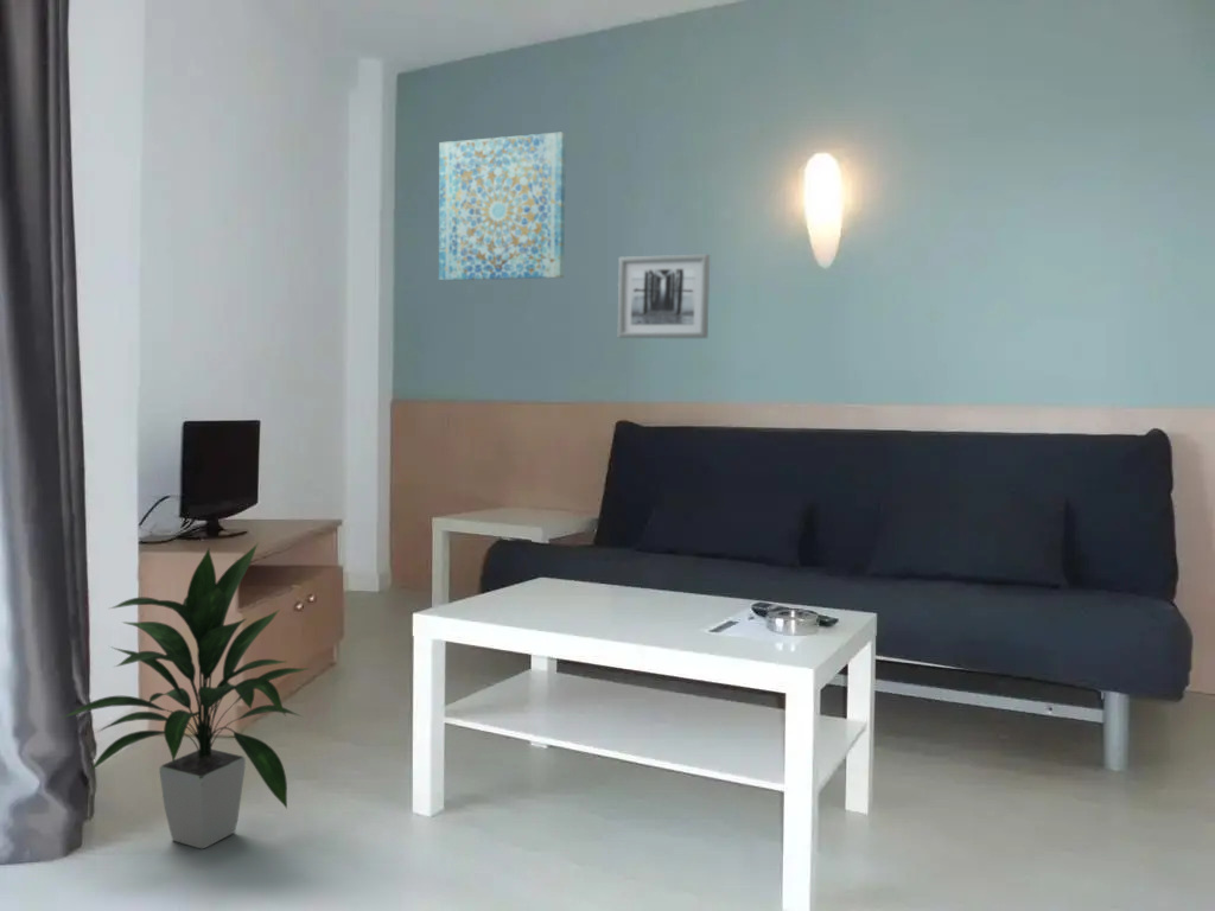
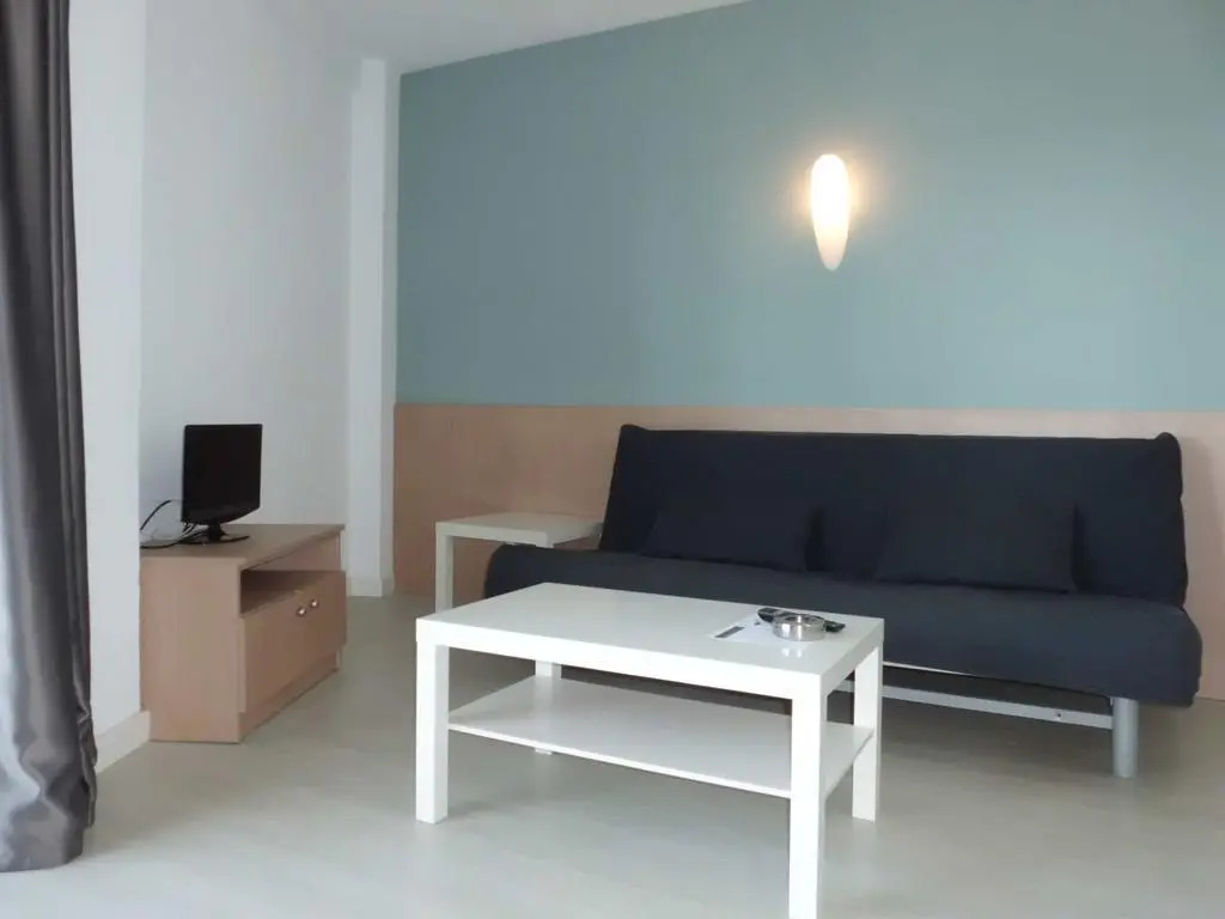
- wall art [438,130,567,282]
- indoor plant [58,543,312,849]
- wall art [617,253,711,339]
